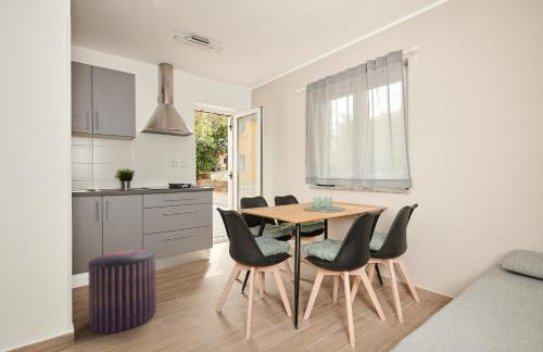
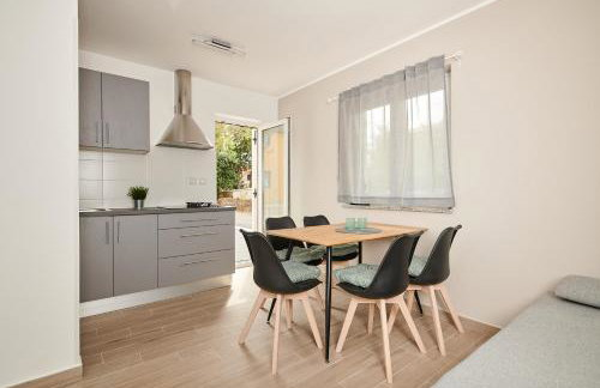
- stool [88,249,157,335]
